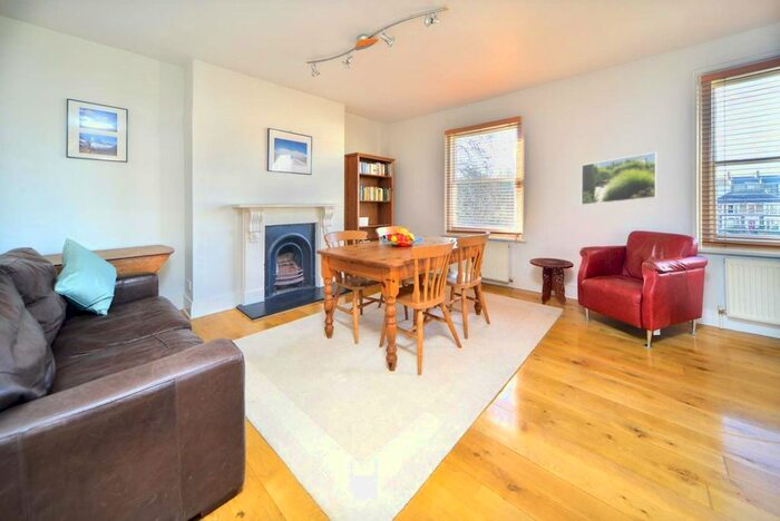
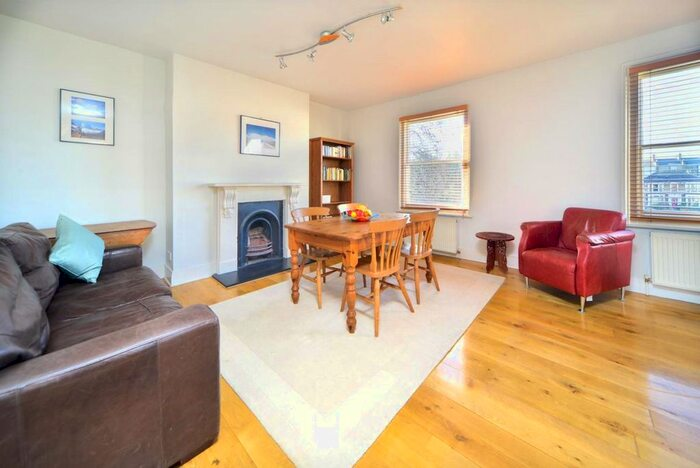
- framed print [581,151,657,206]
